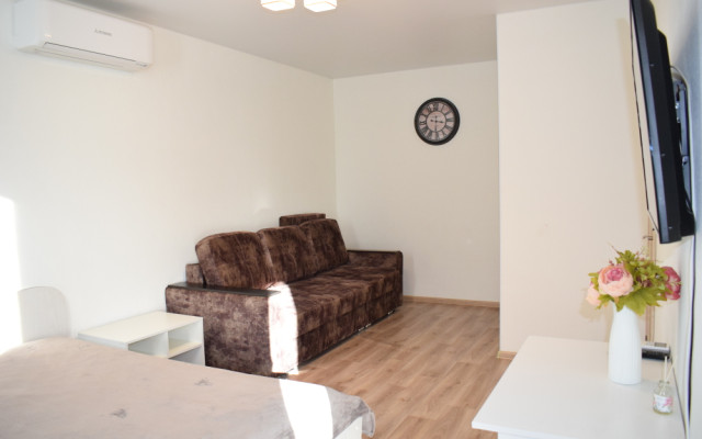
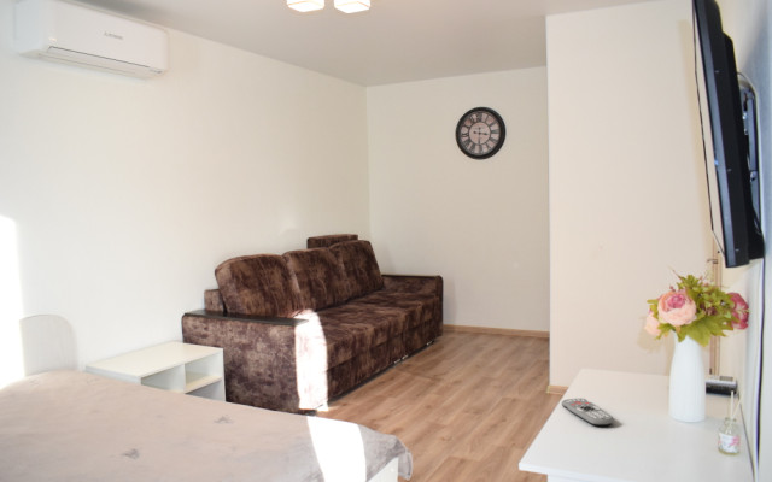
+ remote control [561,398,615,427]
